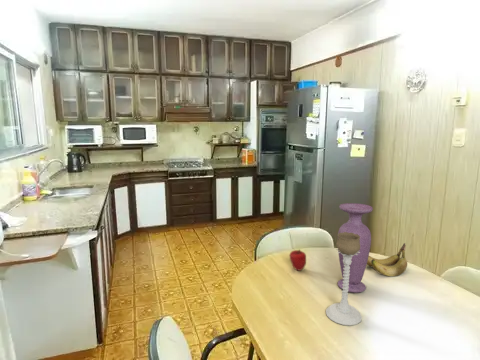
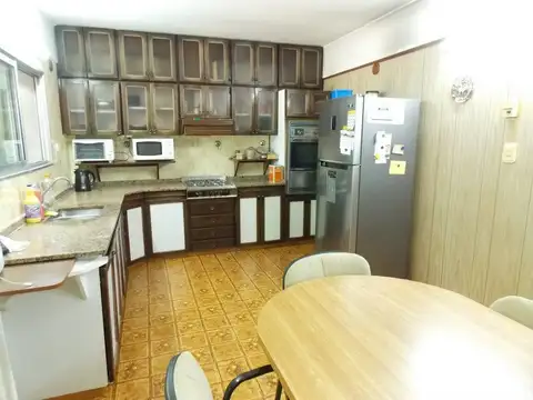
- candle holder [325,232,363,326]
- vase [337,202,374,294]
- apple [289,249,307,272]
- banana [366,242,408,277]
